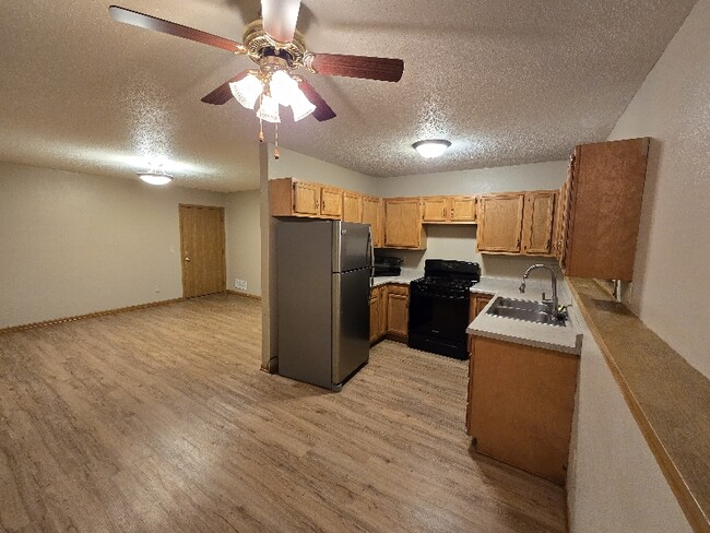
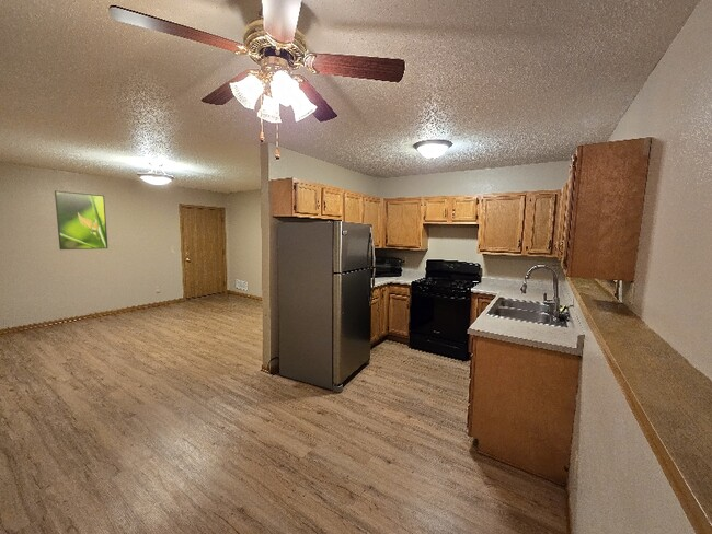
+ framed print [54,189,108,251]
